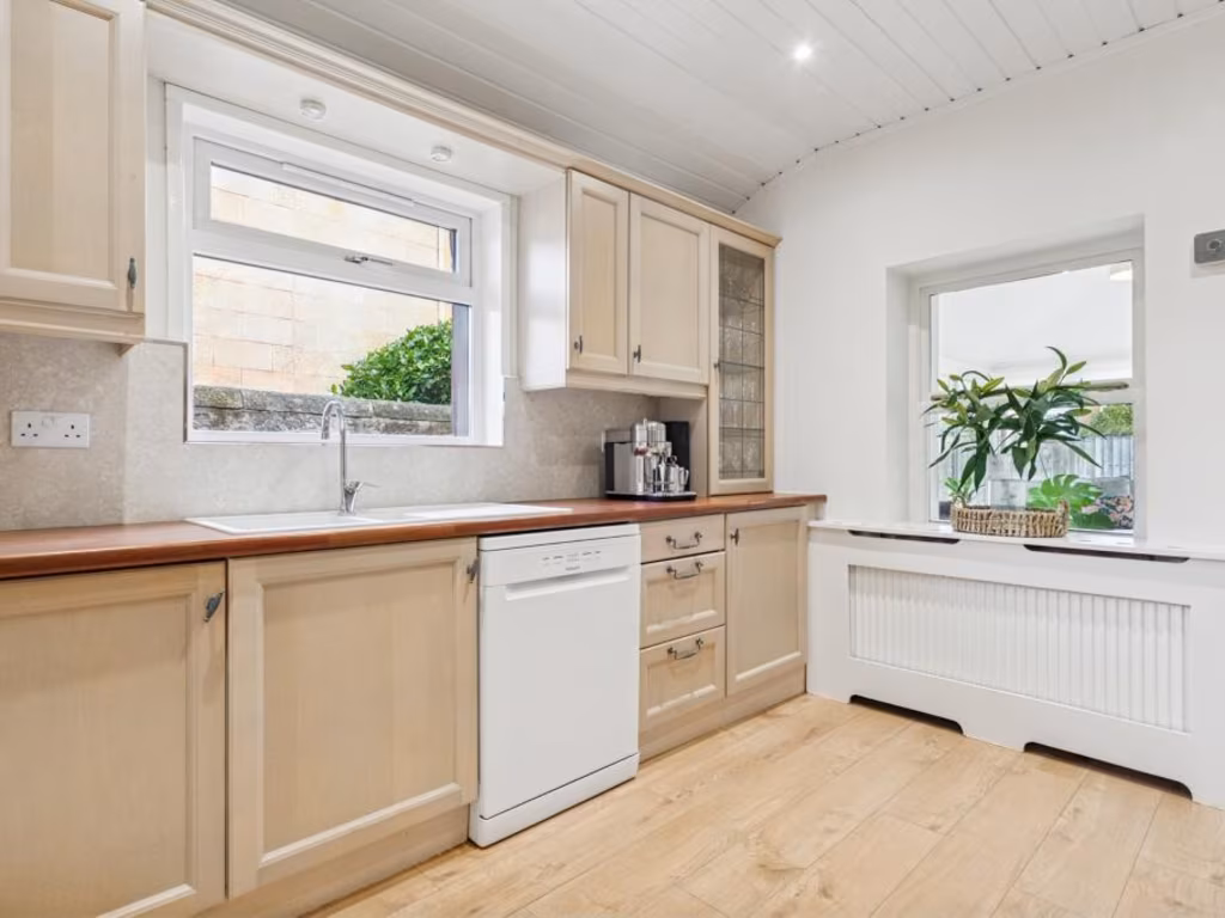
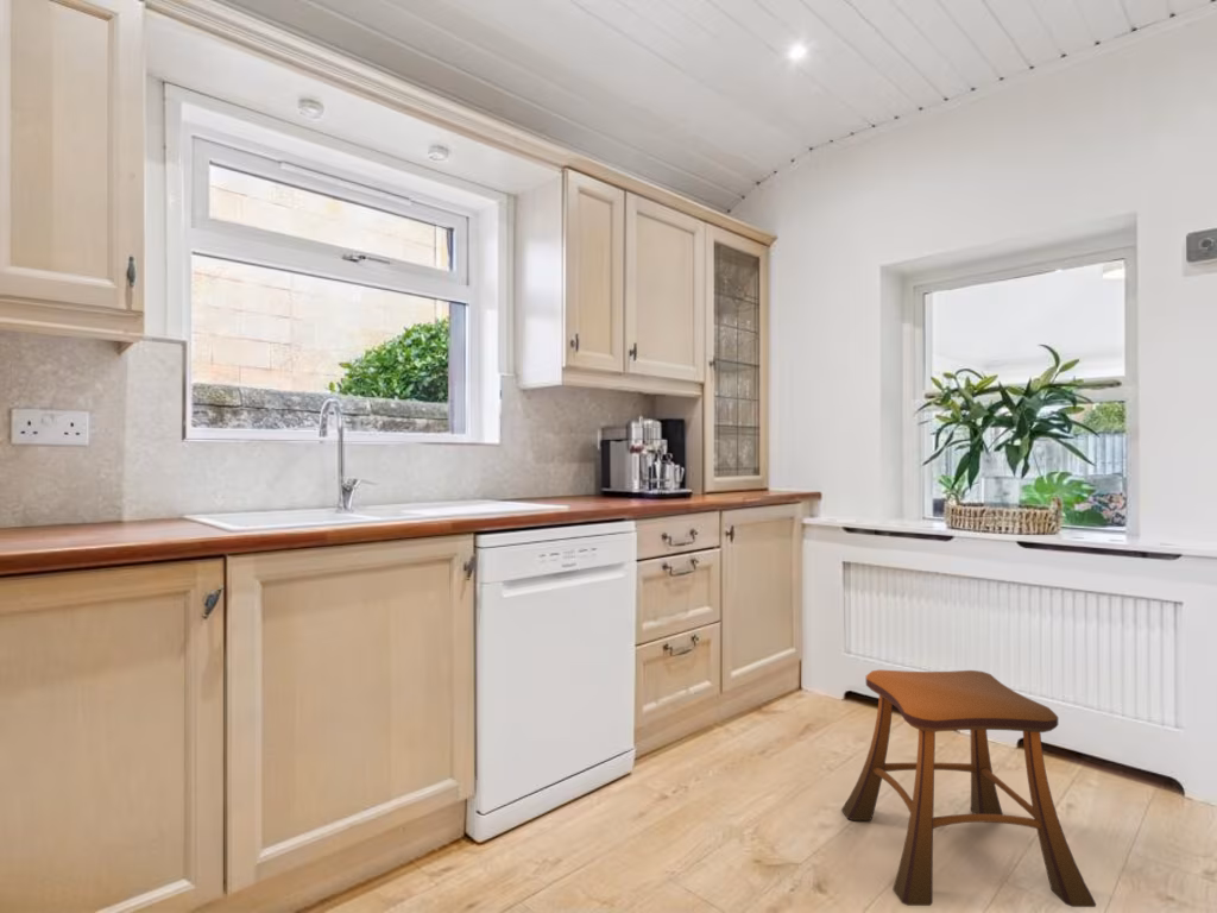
+ stool [840,668,1097,908]
